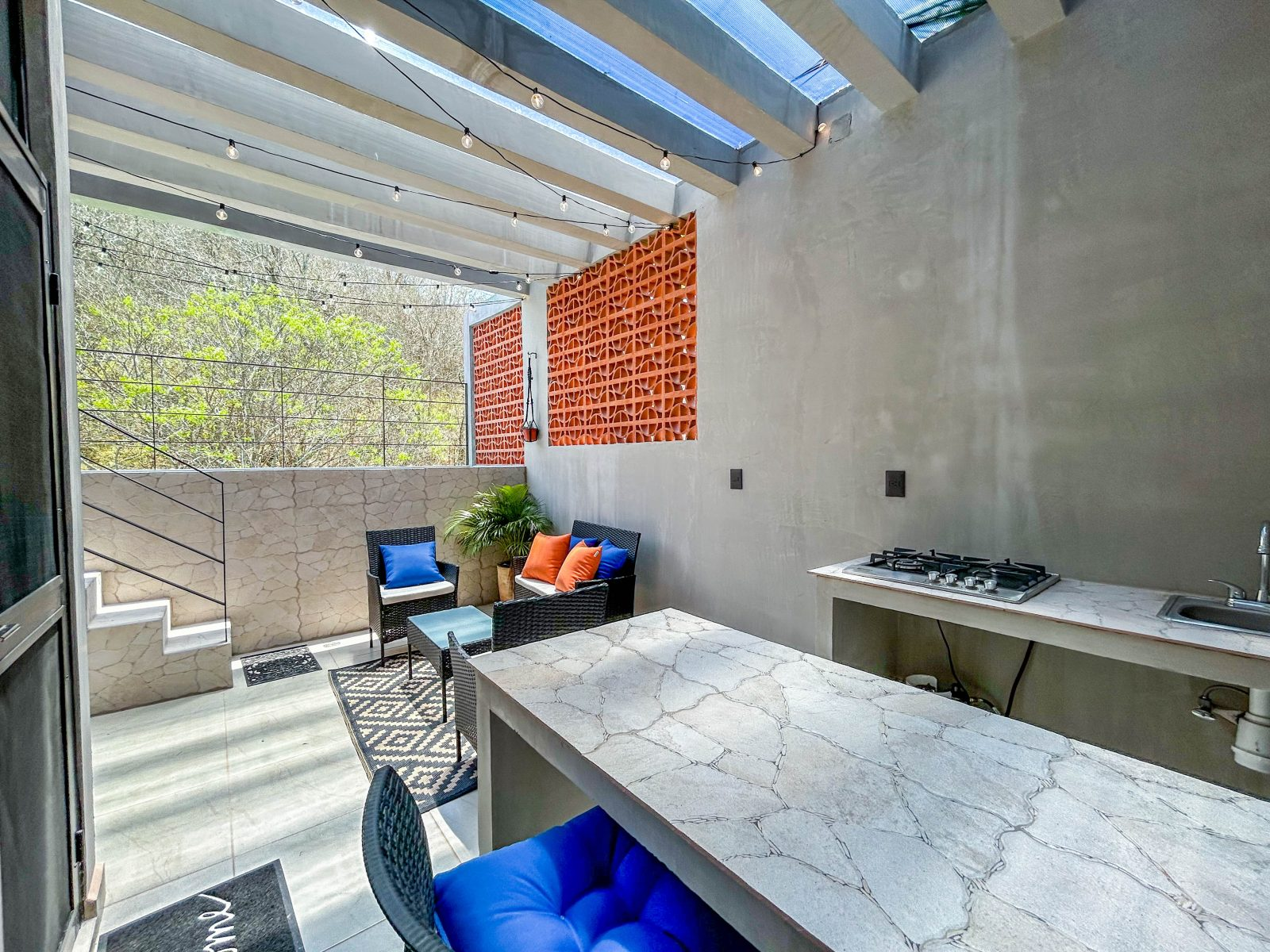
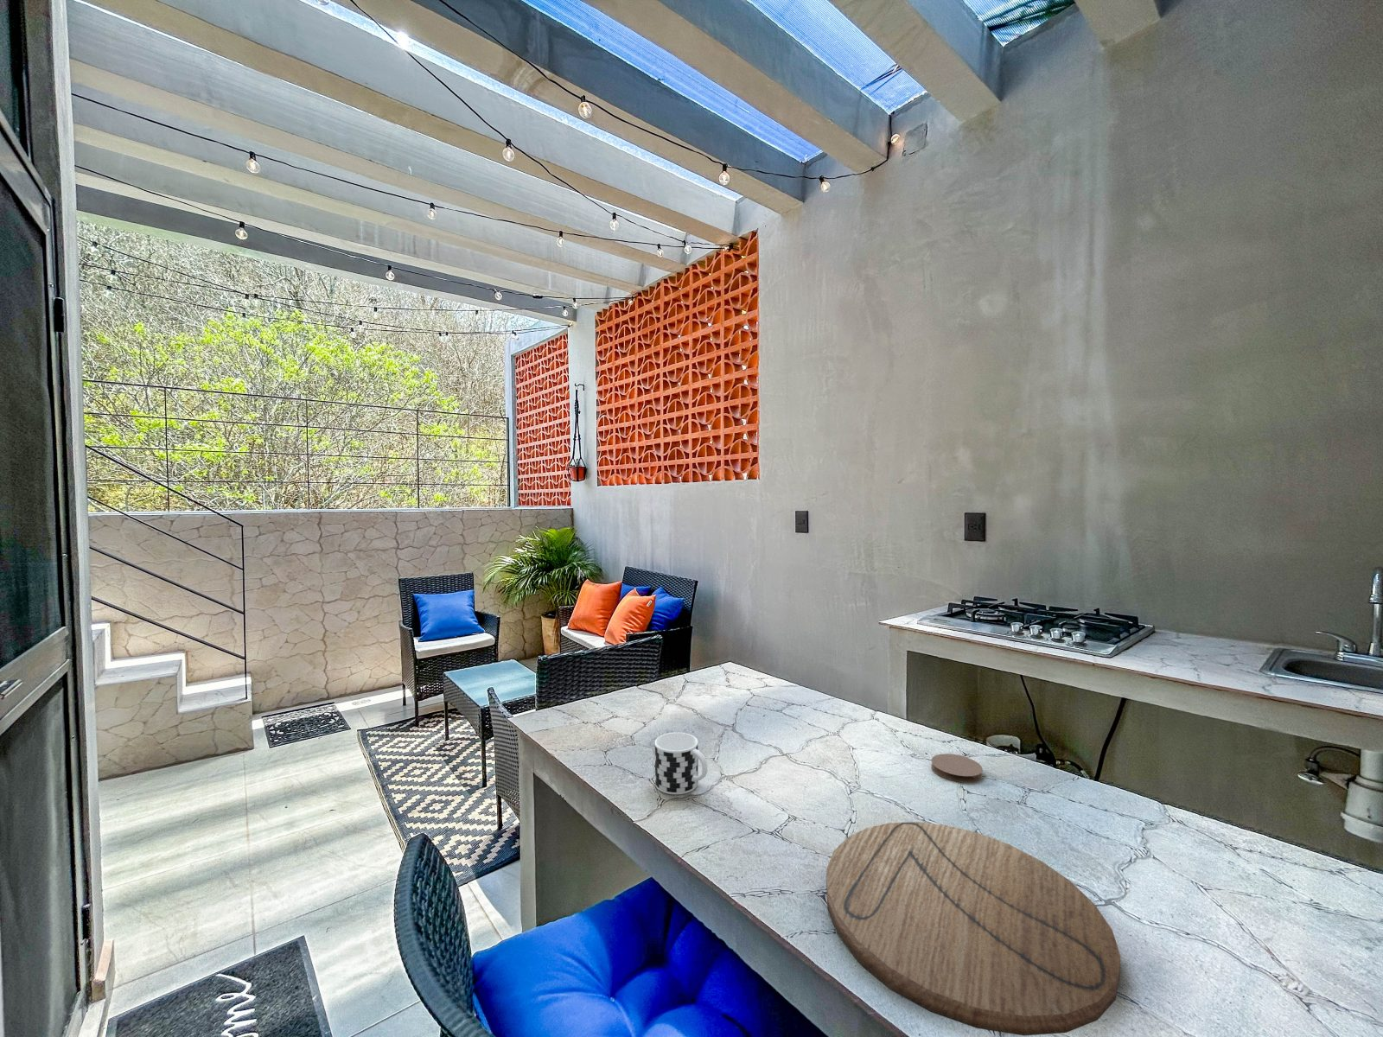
+ cup [654,732,709,795]
+ cutting board [825,821,1121,1036]
+ coaster [930,753,983,784]
